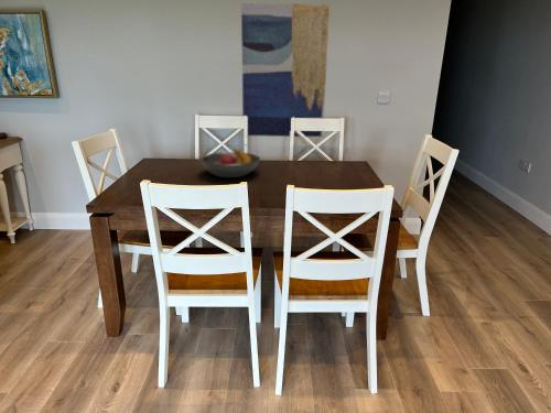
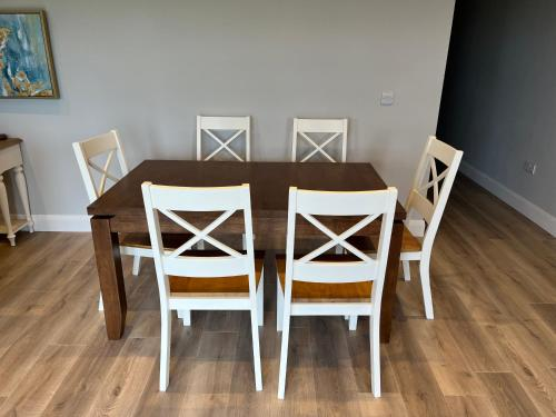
- fruit bowl [199,149,261,178]
- wall art [240,2,331,138]
